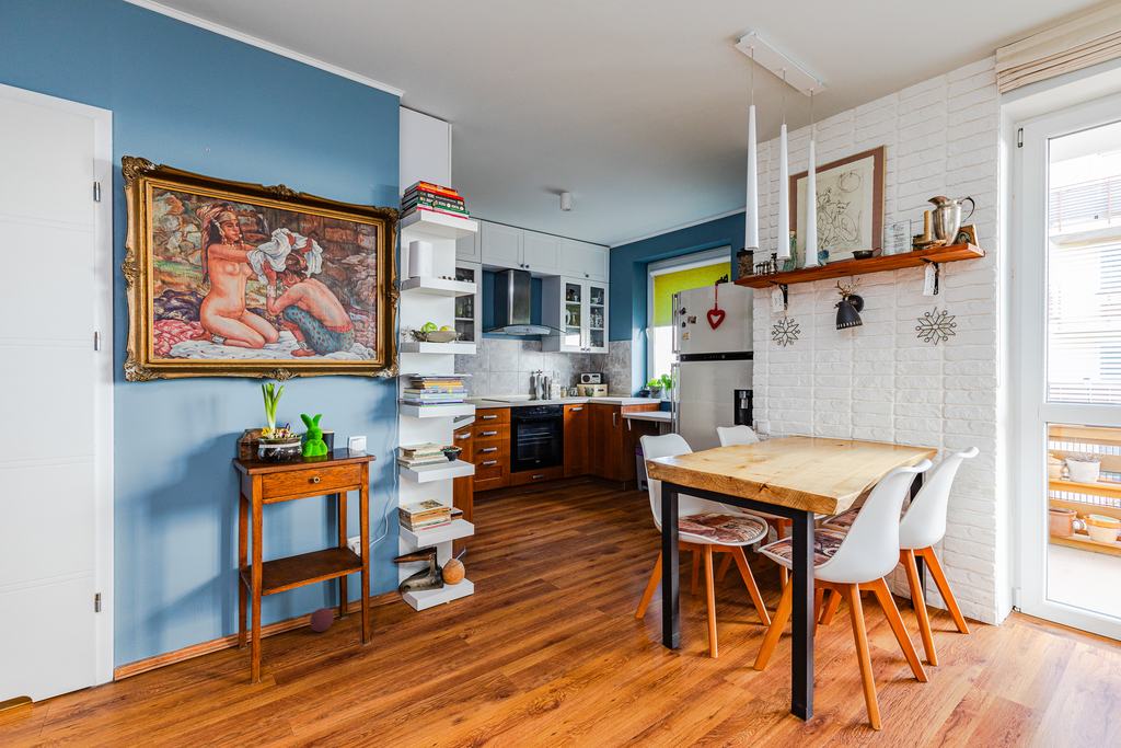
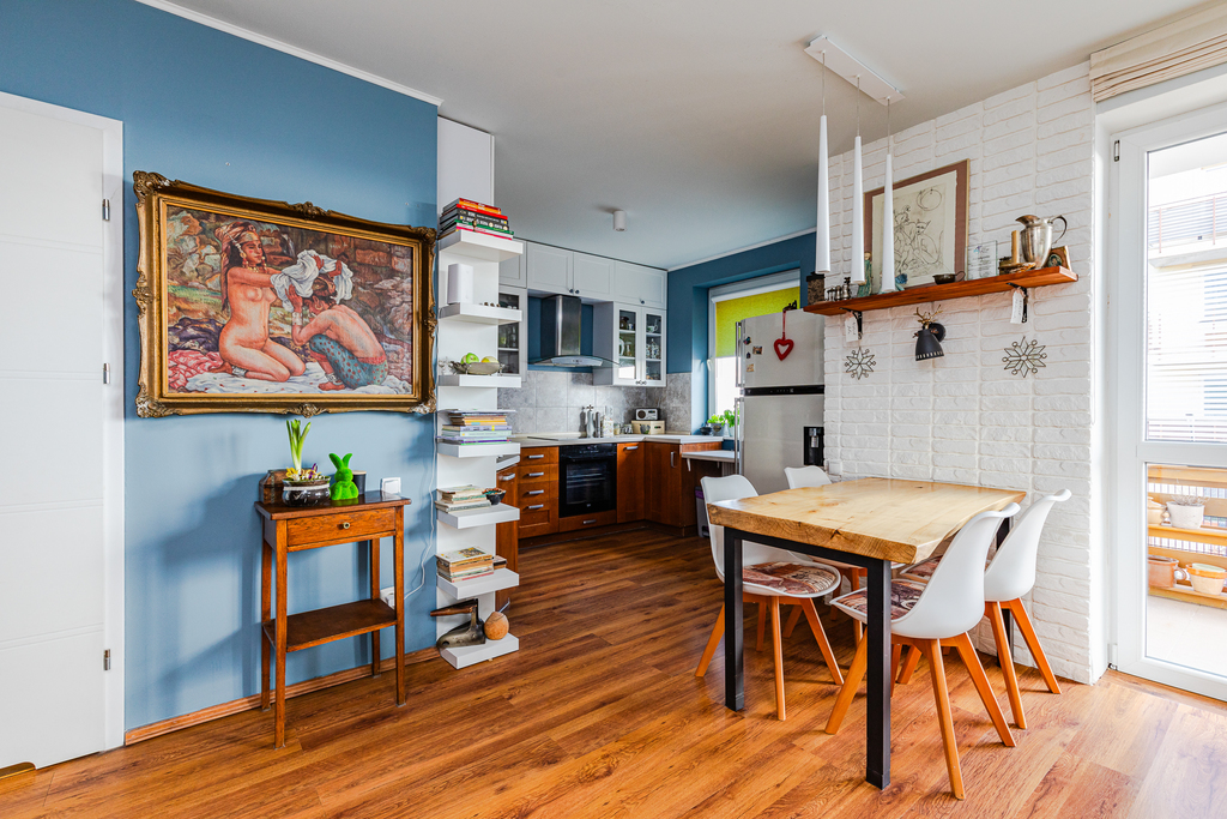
- ball [309,607,335,633]
